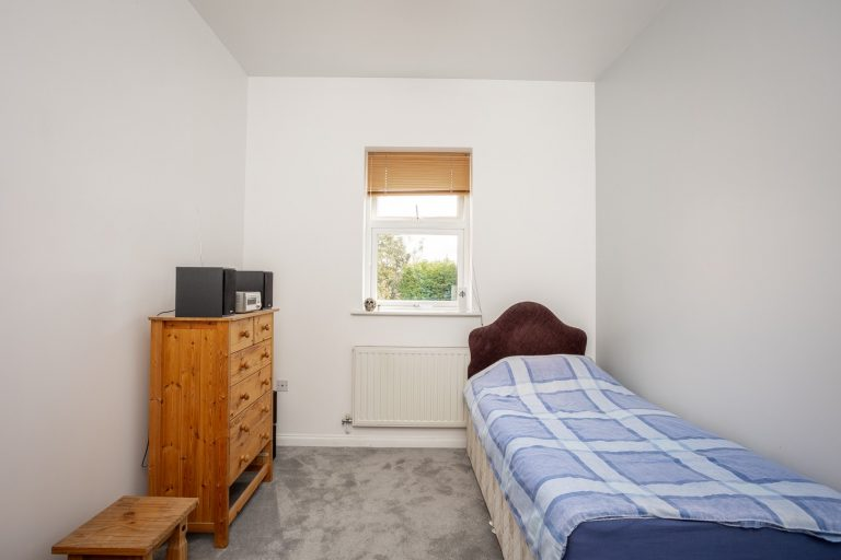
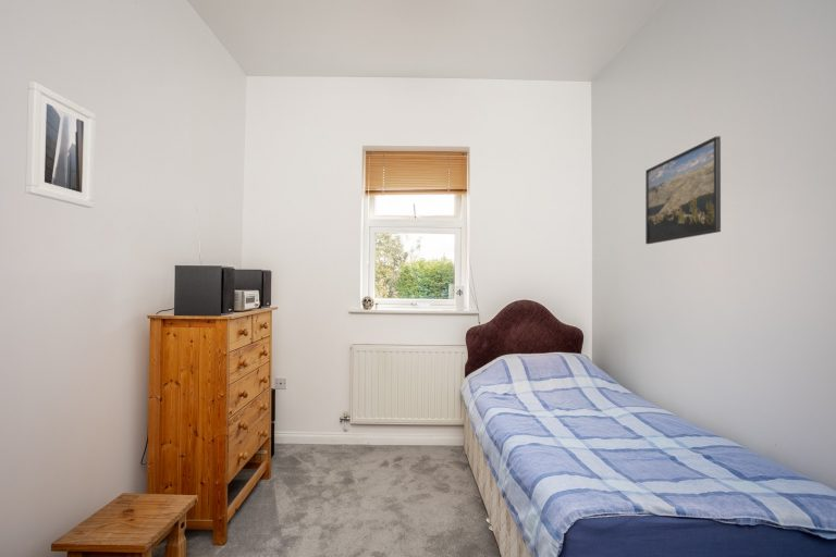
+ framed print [24,82,97,209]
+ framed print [644,135,722,245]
